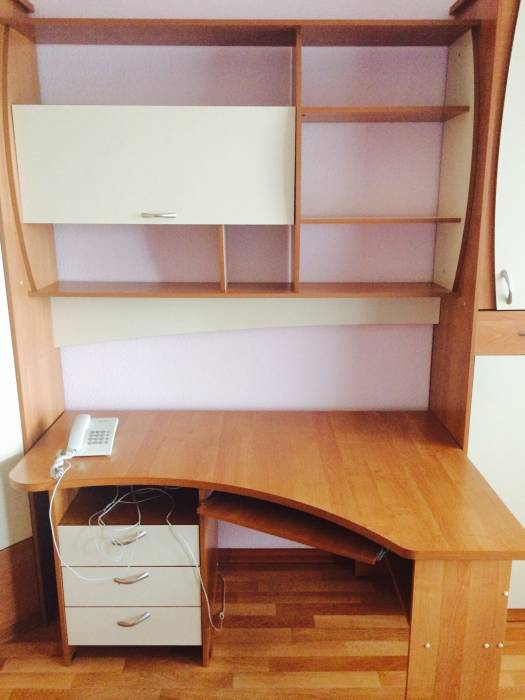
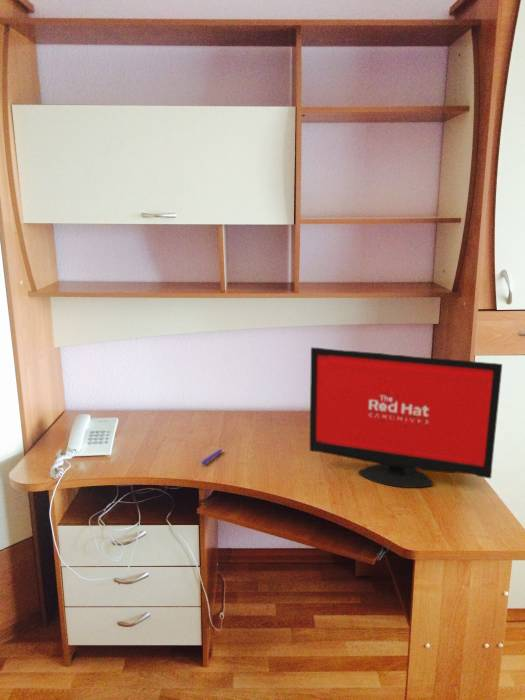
+ pen [200,448,223,466]
+ computer monitor [309,346,503,489]
